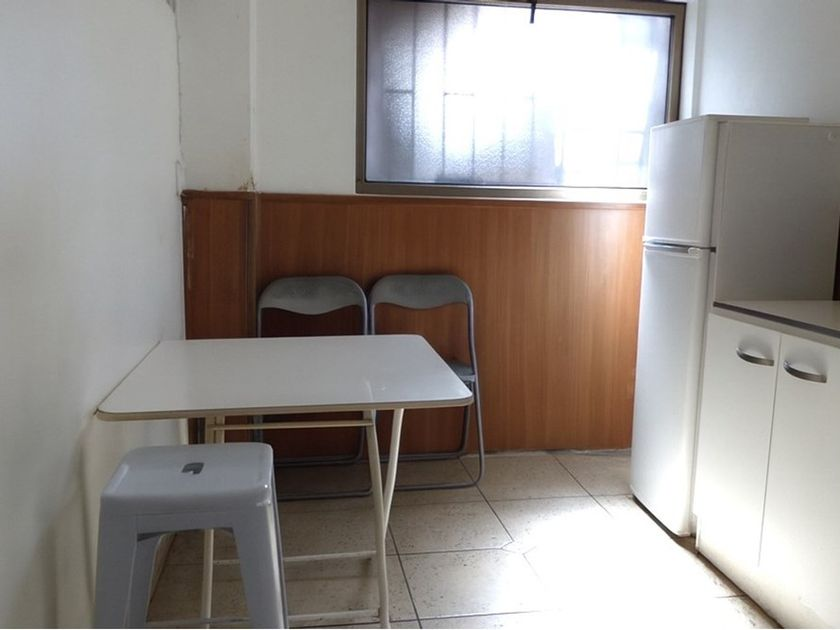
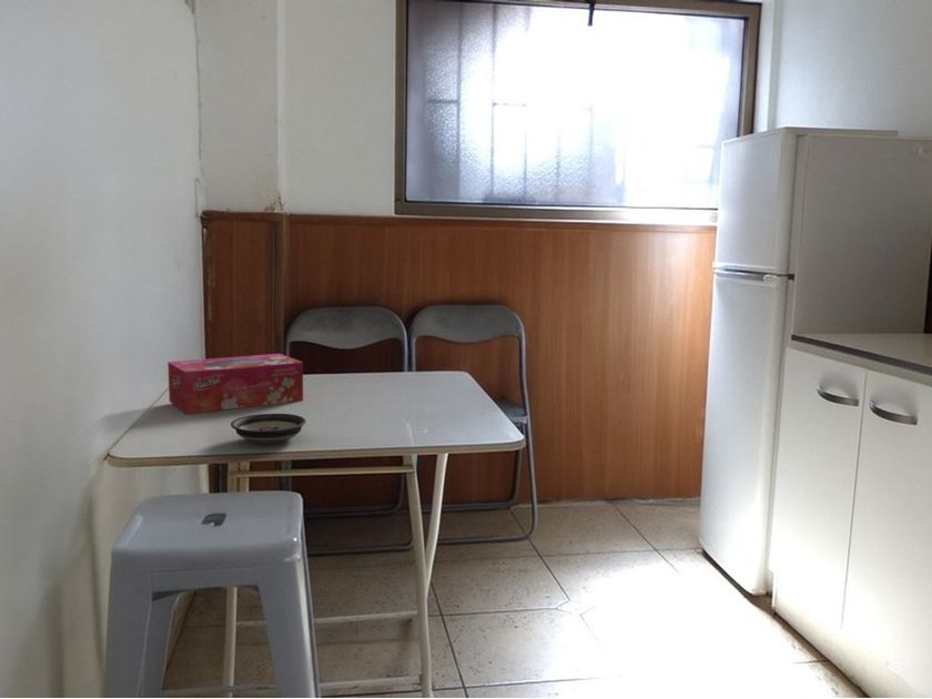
+ saucer [230,413,307,444]
+ tissue box [166,353,304,415]
